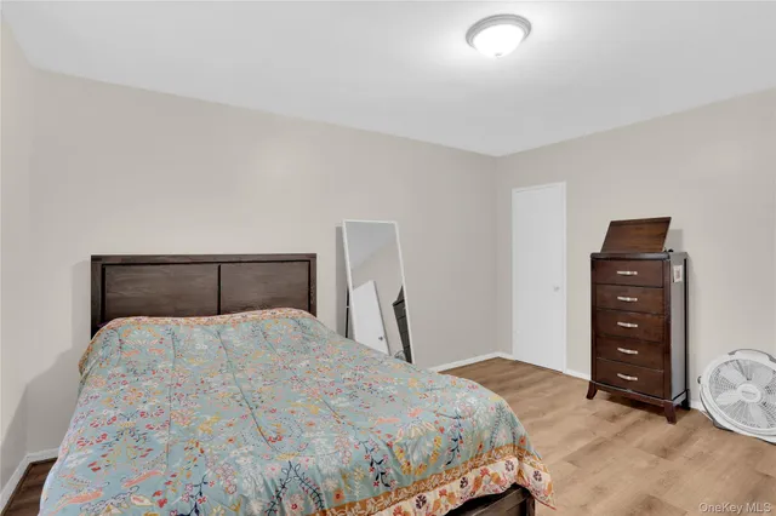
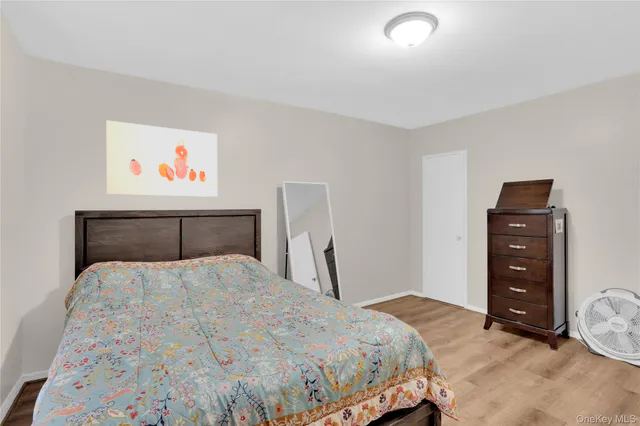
+ wall art [105,119,218,198]
